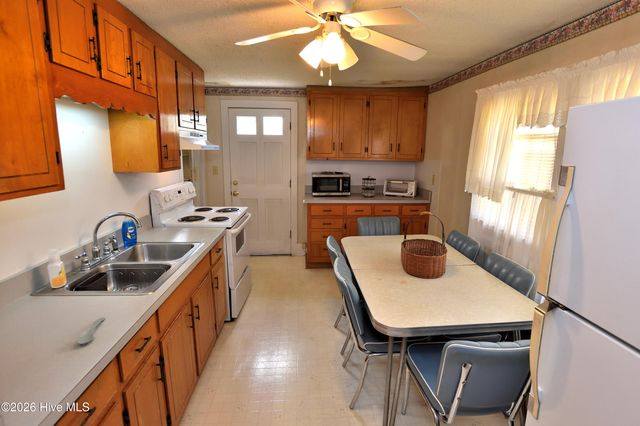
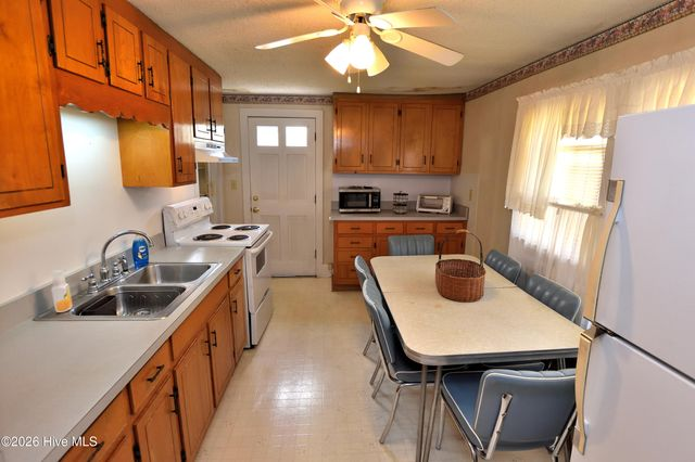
- spoon [77,316,106,345]
